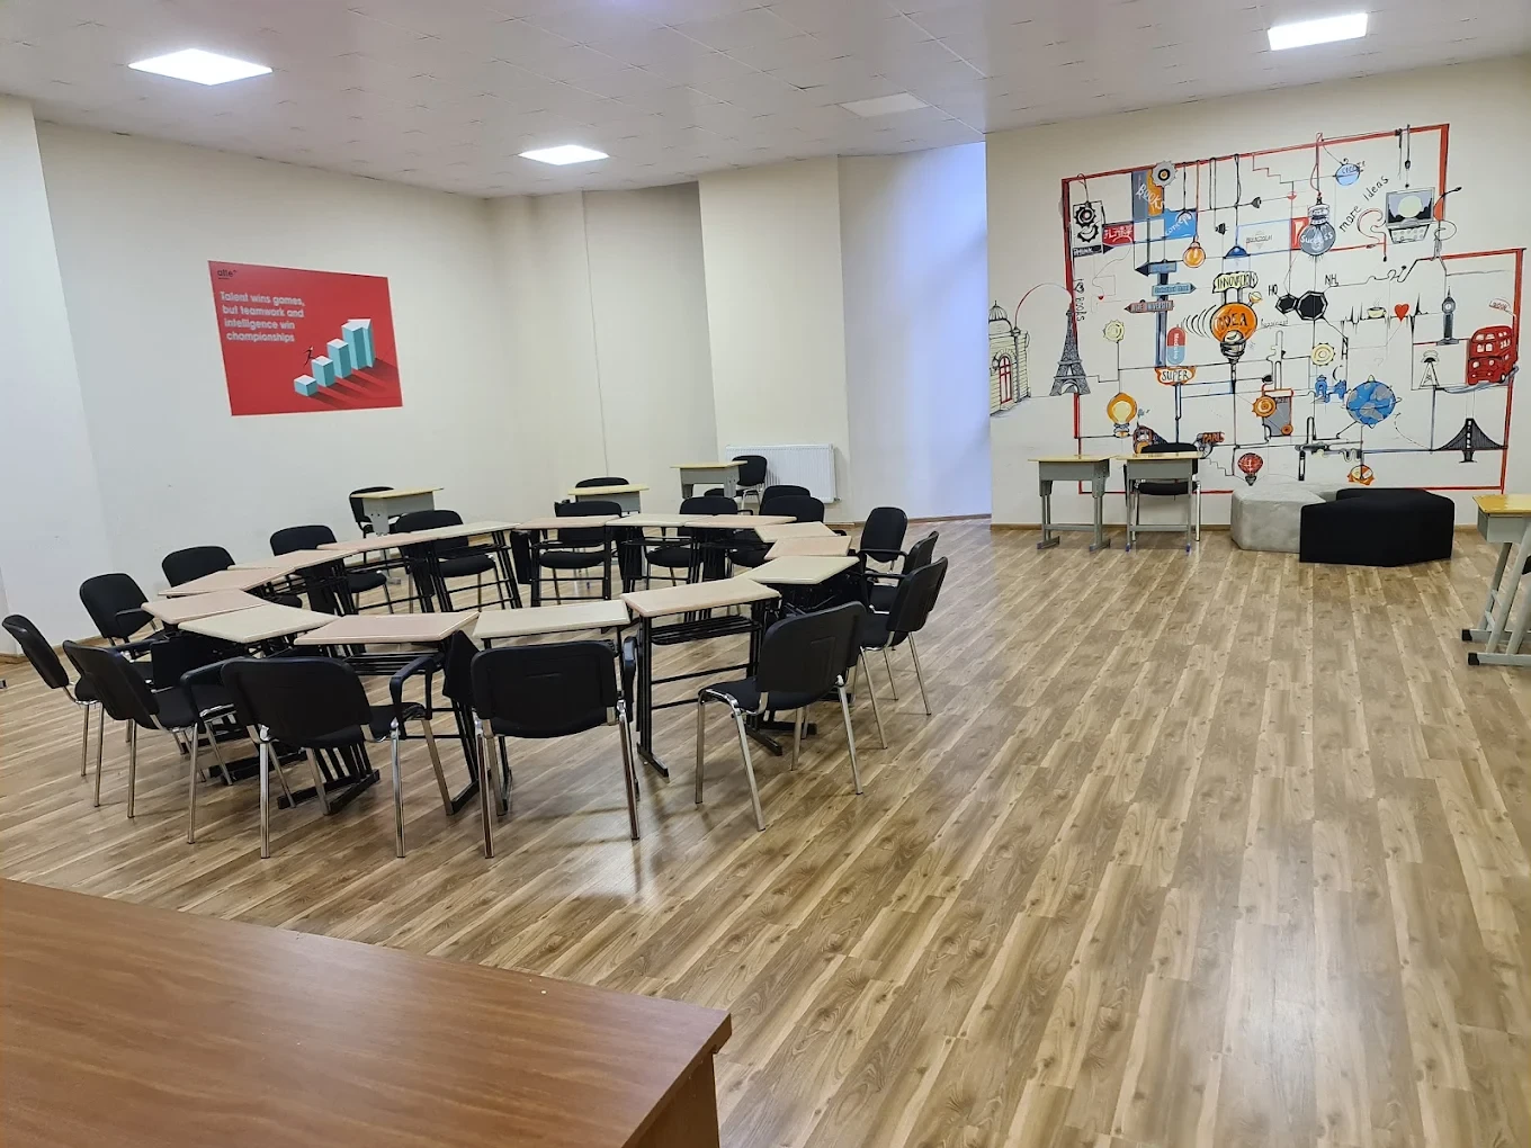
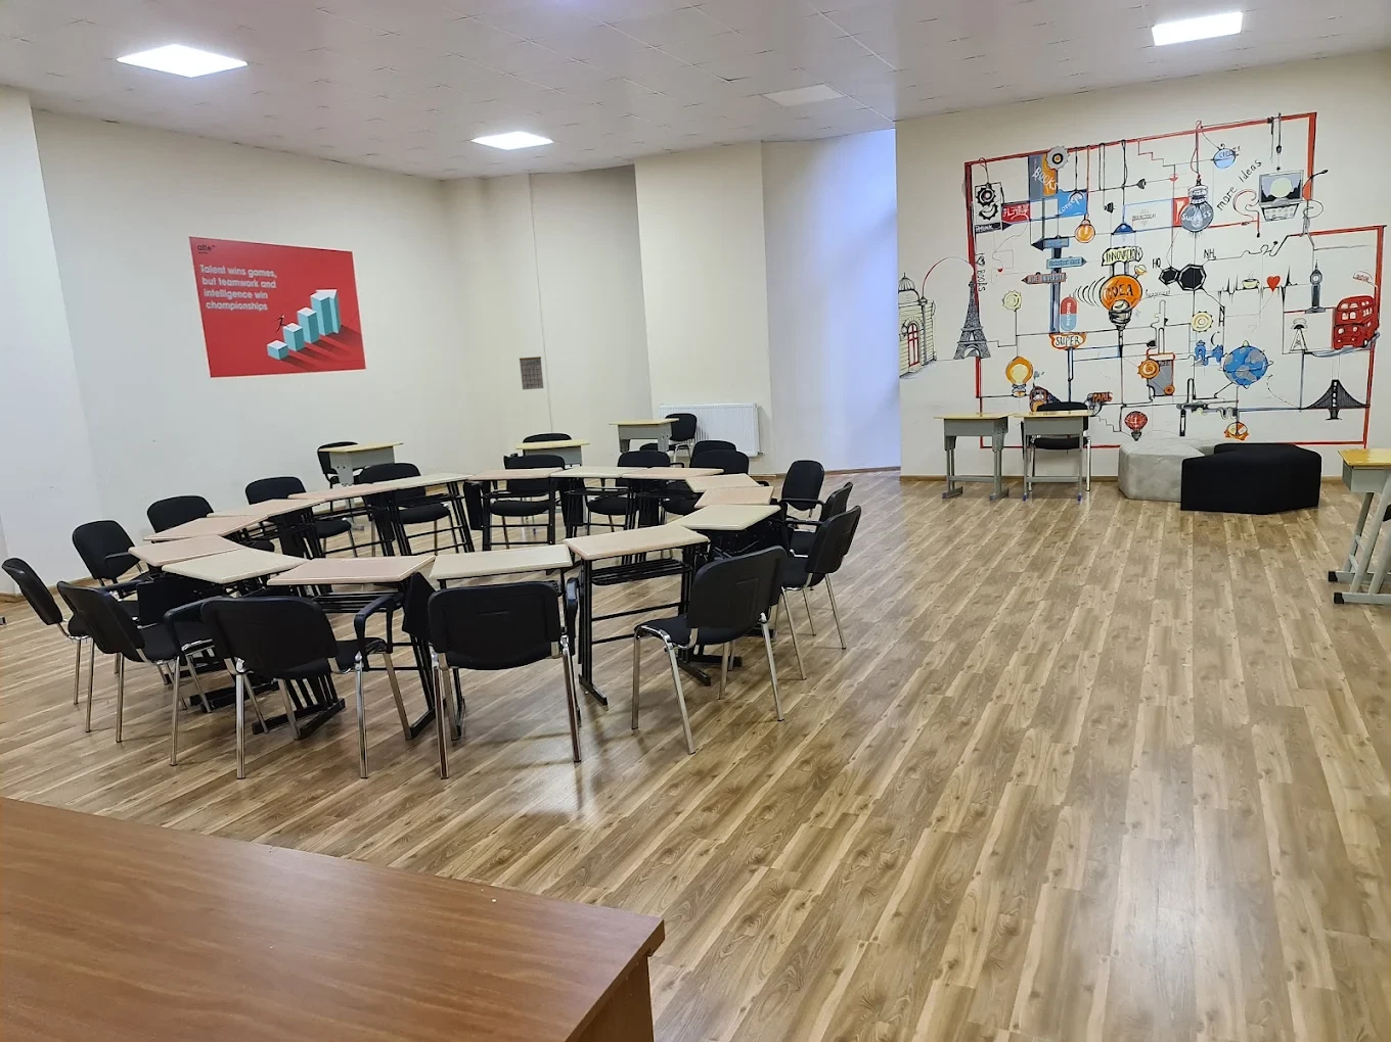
+ calendar [518,350,544,391]
